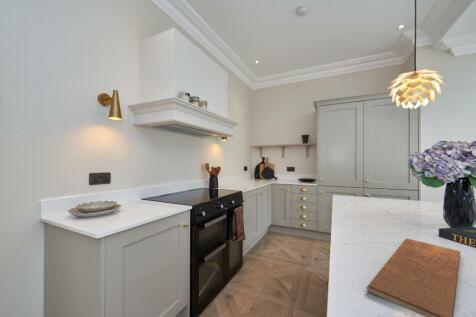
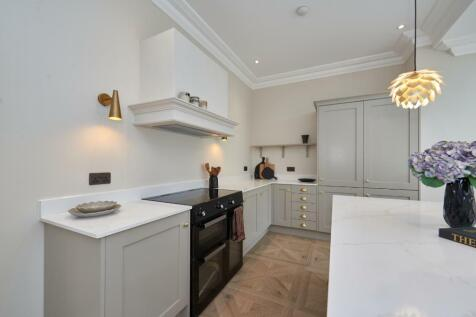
- chopping board [365,238,461,317]
